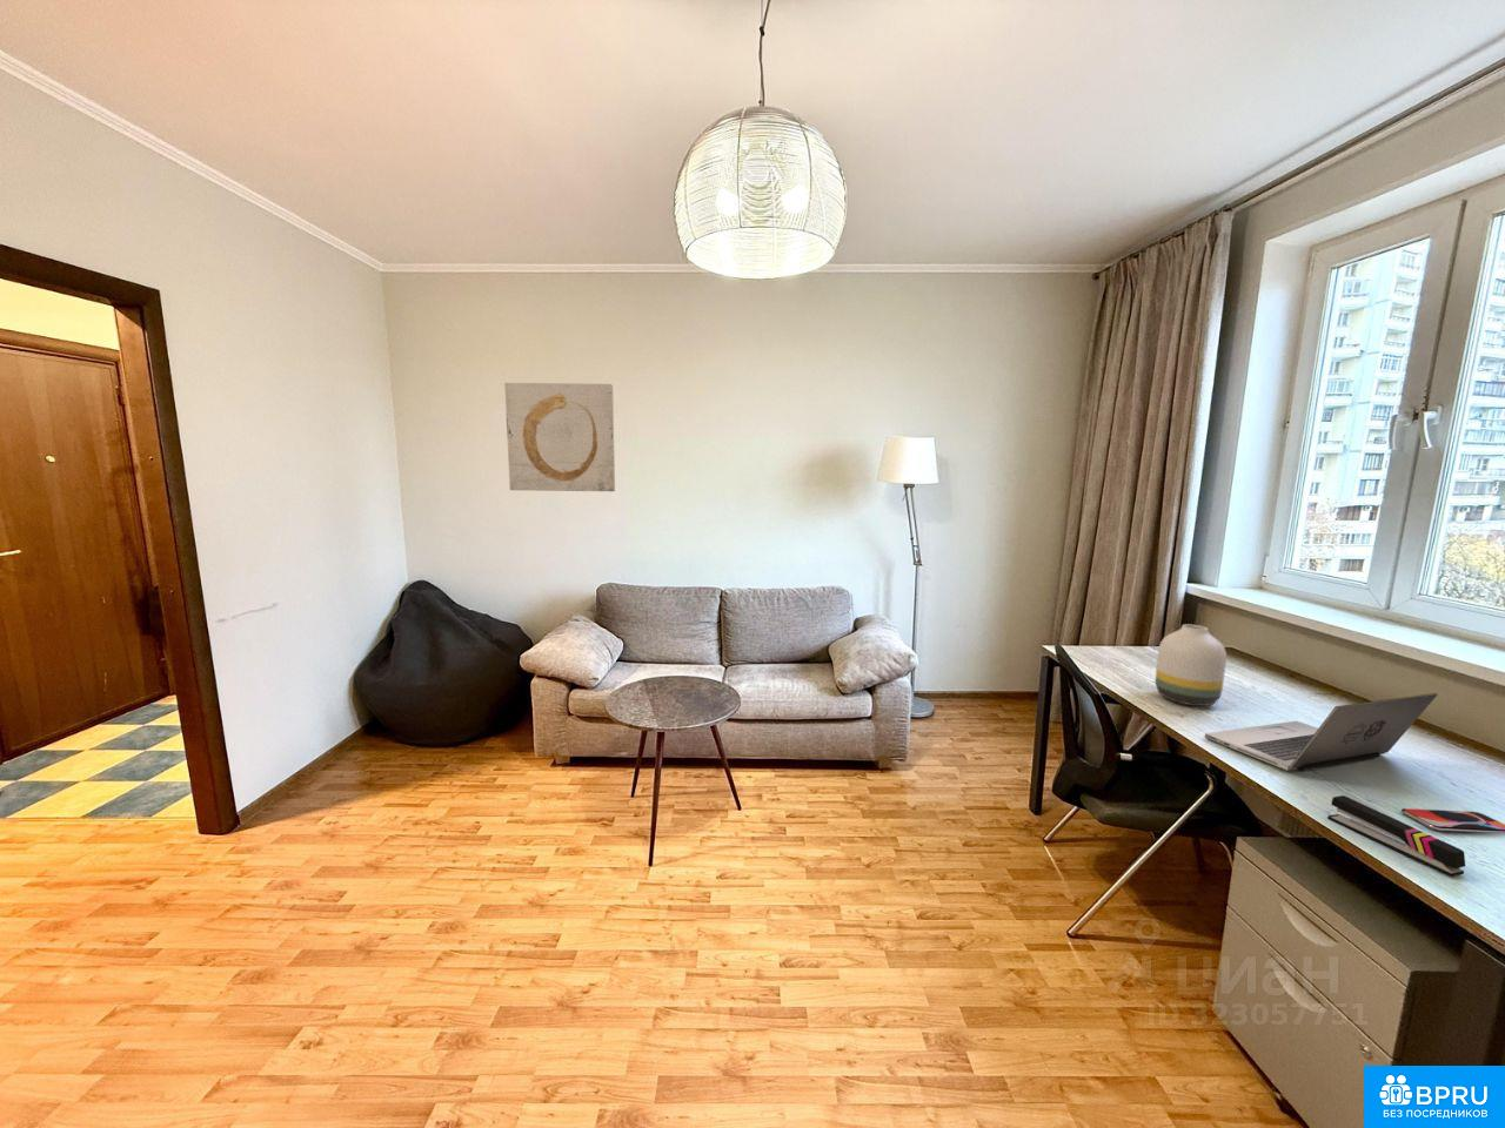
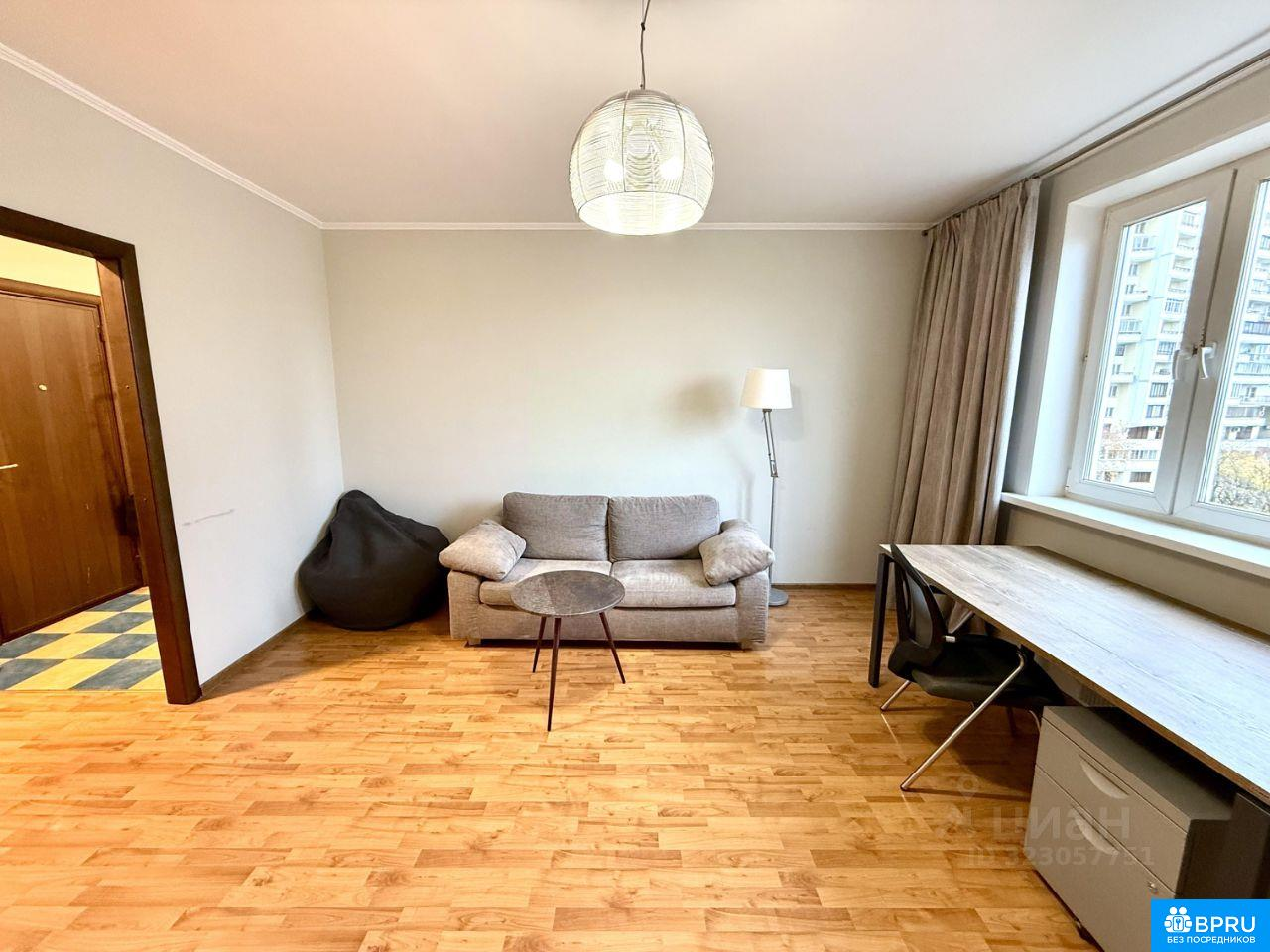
- vase [1154,623,1228,707]
- laptop [1204,692,1439,773]
- wall art [504,382,616,493]
- smartphone [1401,807,1505,834]
- stapler [1326,794,1466,878]
